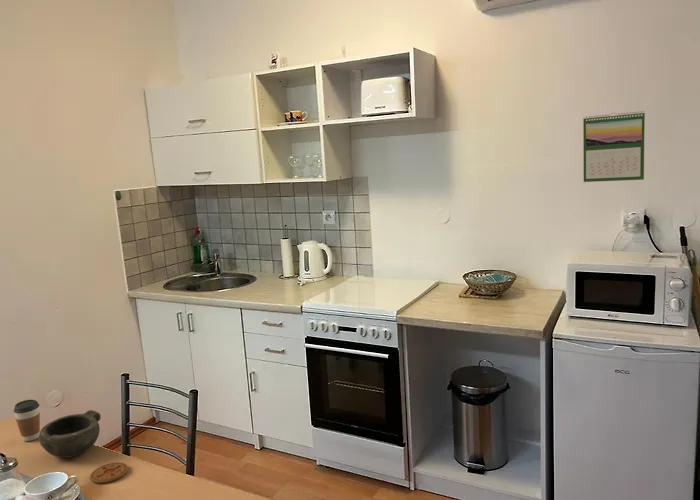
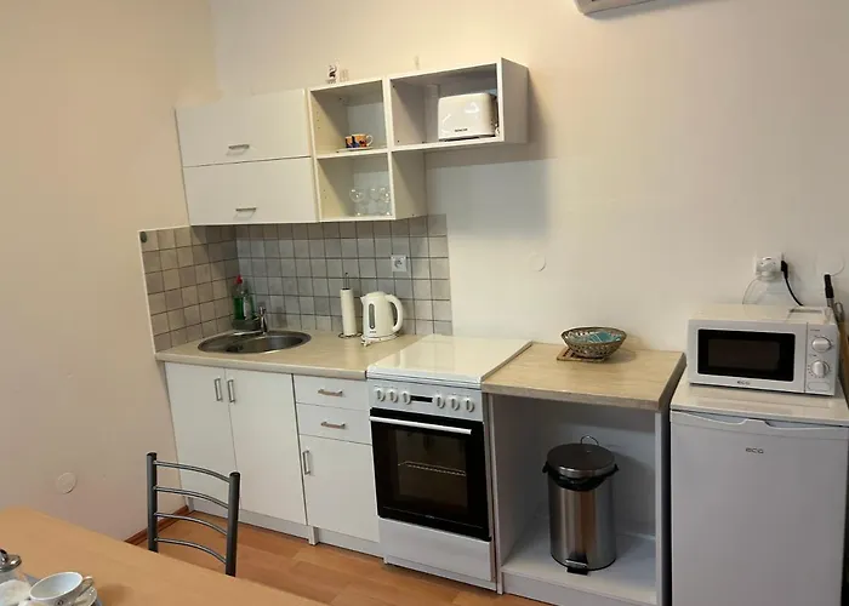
- bowl [38,409,102,459]
- coffee cup [13,399,41,442]
- calendar [582,110,646,183]
- coaster [89,461,129,484]
